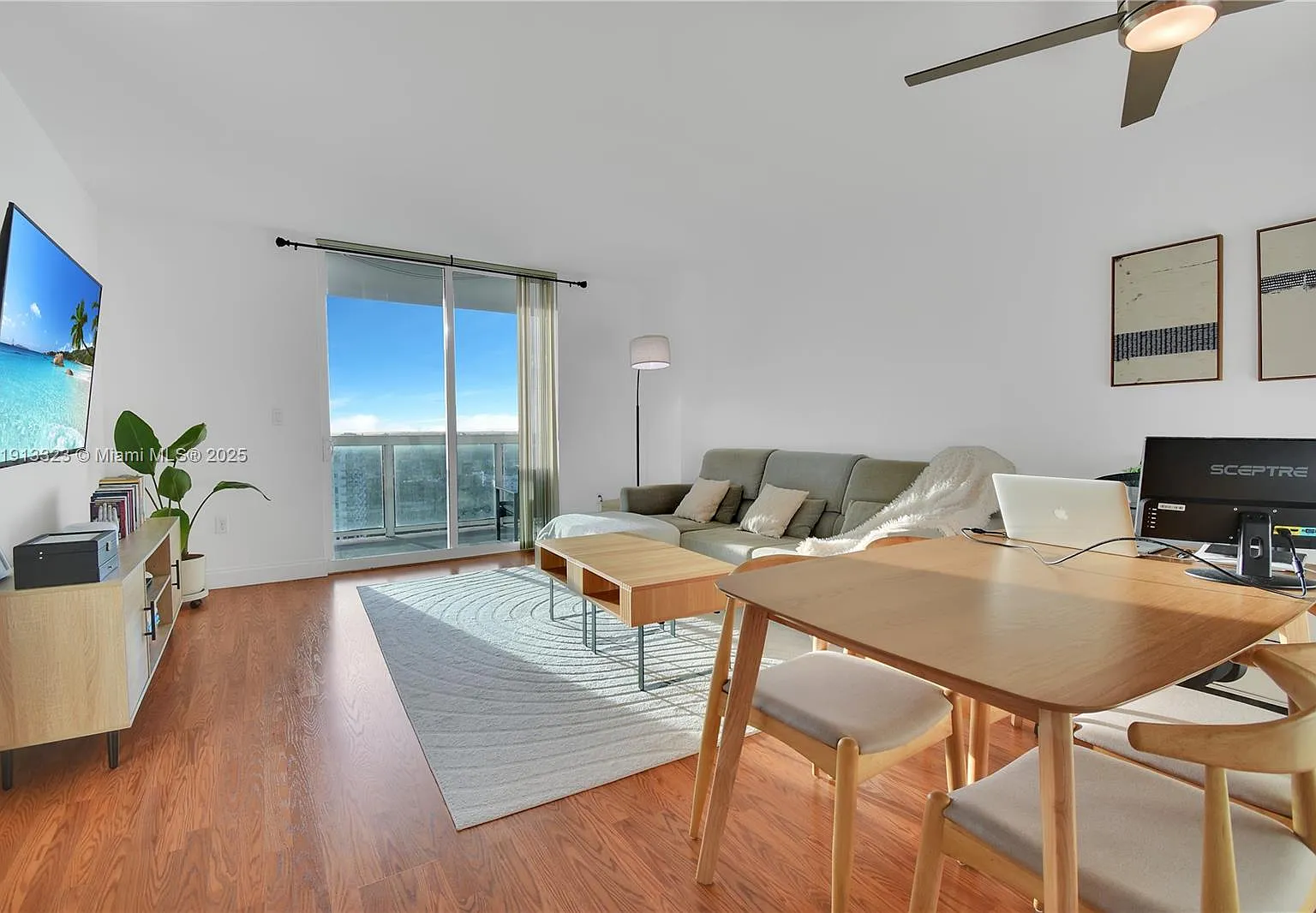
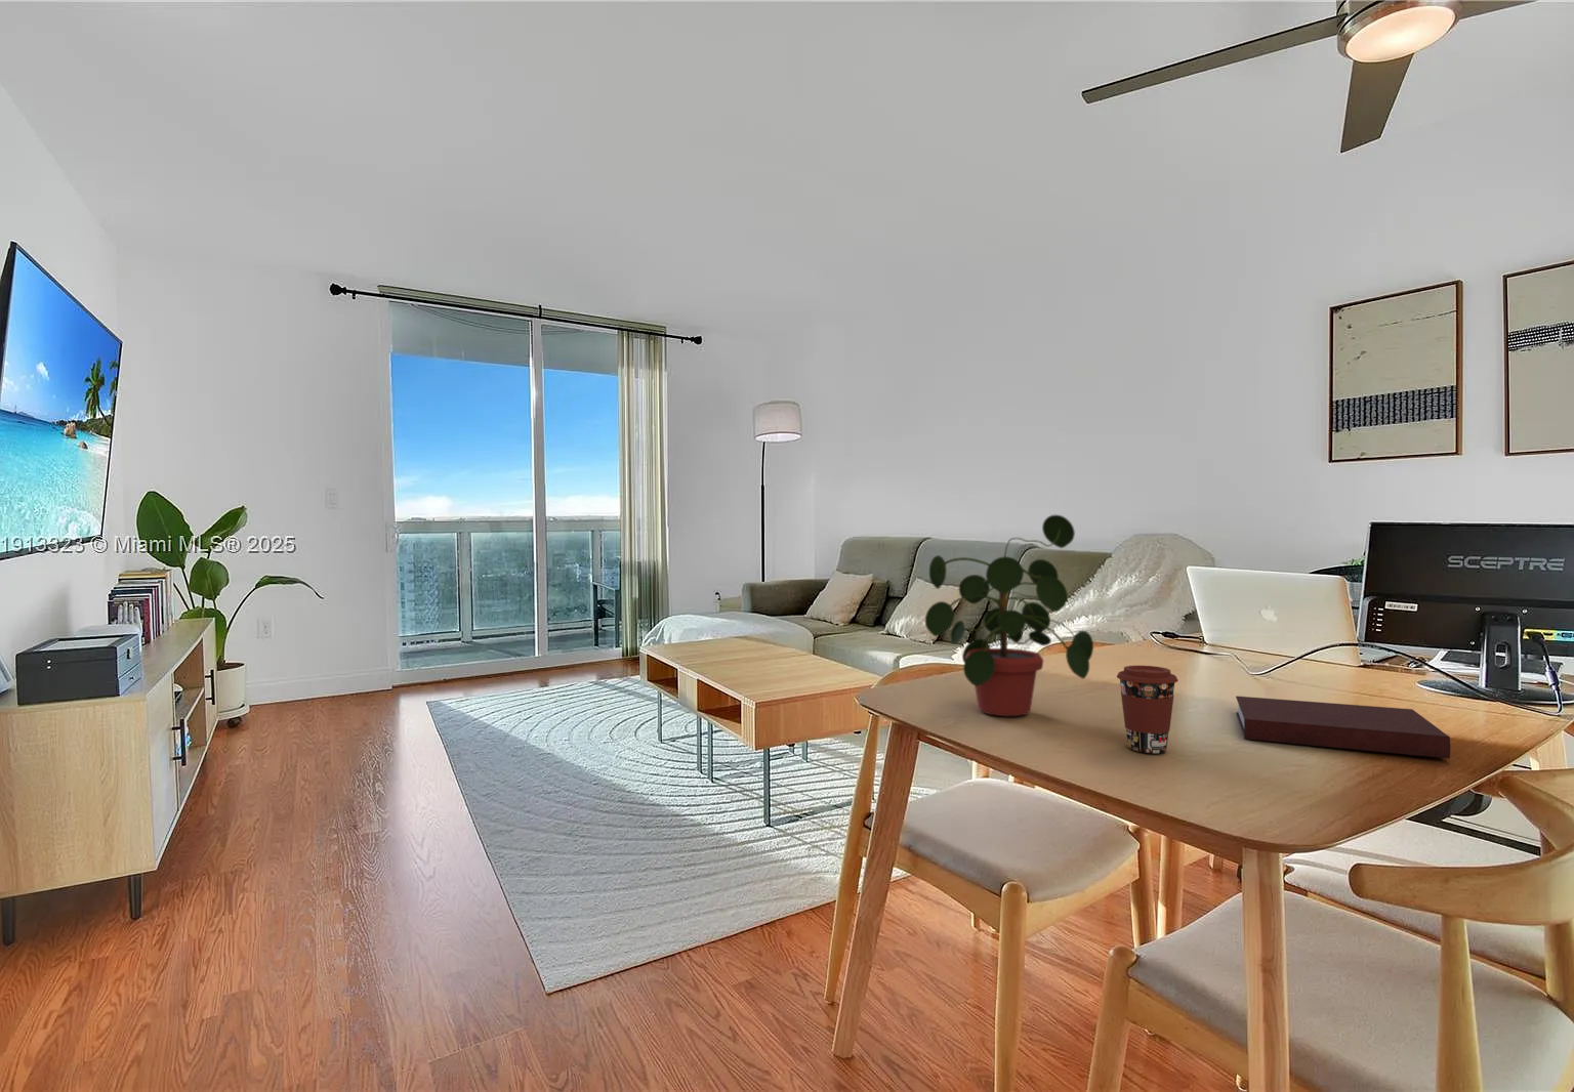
+ notebook [1234,695,1451,759]
+ potted plant [925,513,1094,718]
+ coffee cup [1116,665,1179,754]
